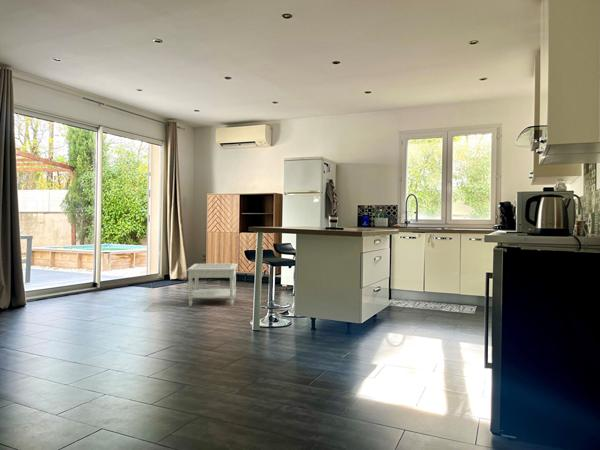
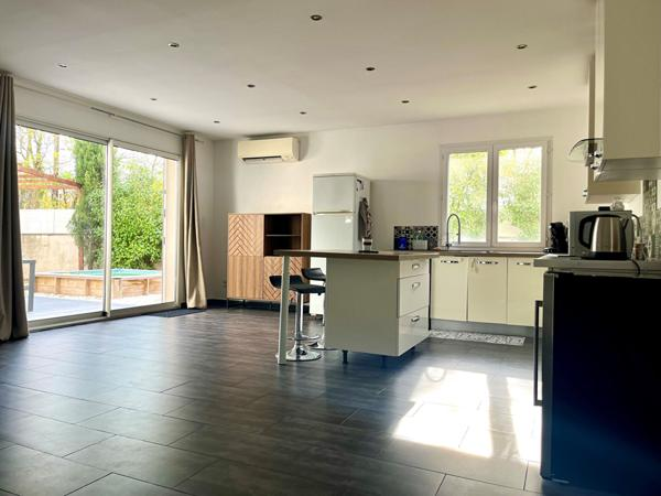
- side table [185,263,239,306]
